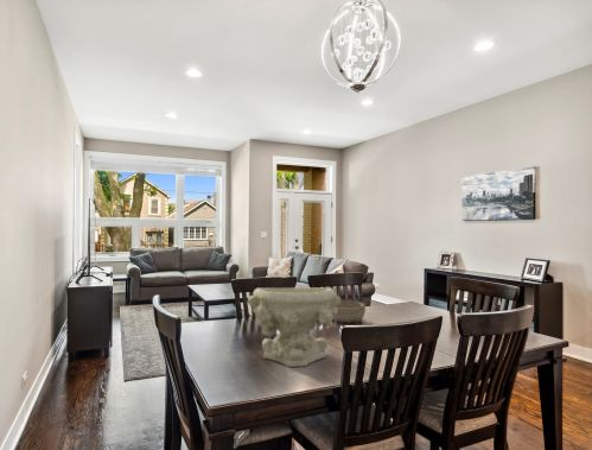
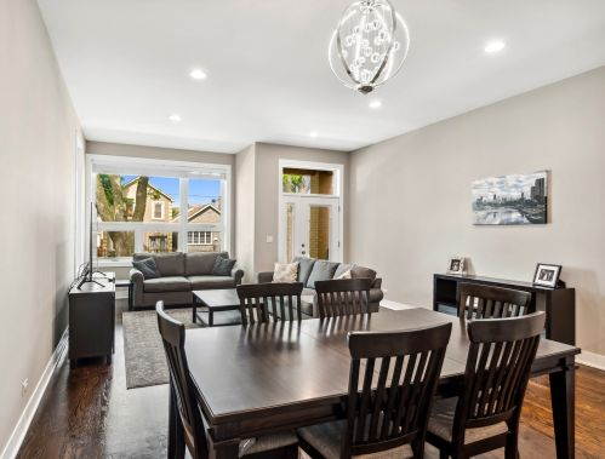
- bowl [333,299,367,324]
- decorative bowl [247,286,342,368]
